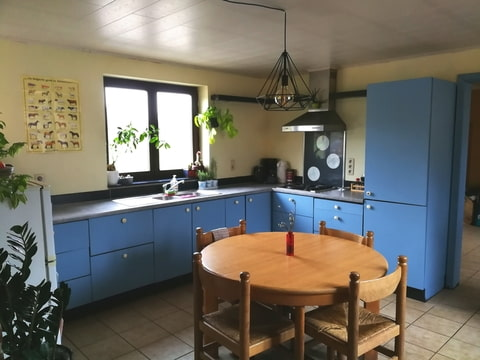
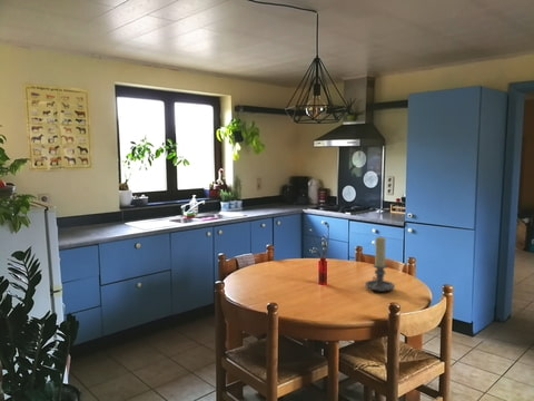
+ candle holder [364,235,396,293]
